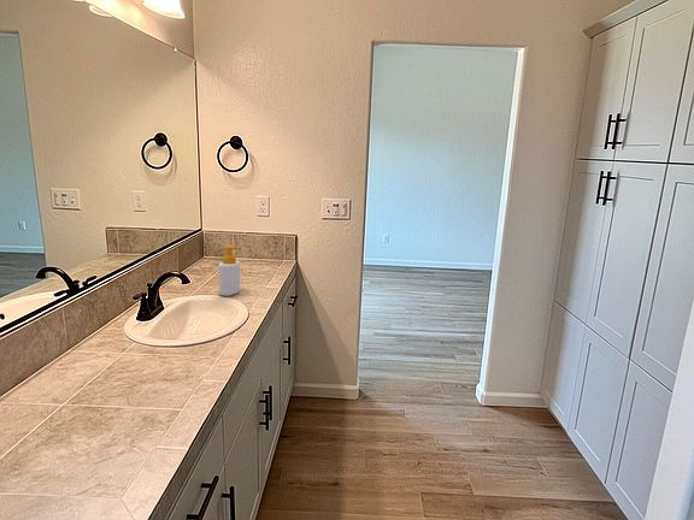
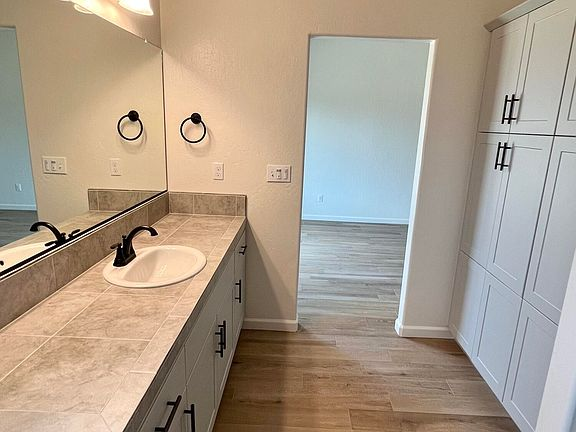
- soap bottle [217,246,241,297]
